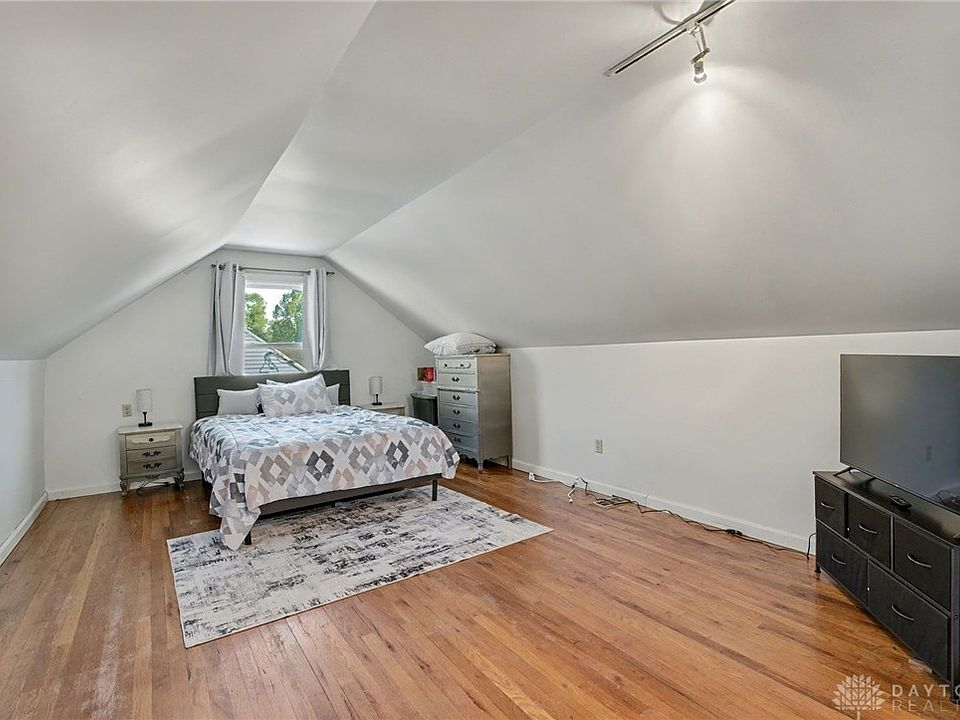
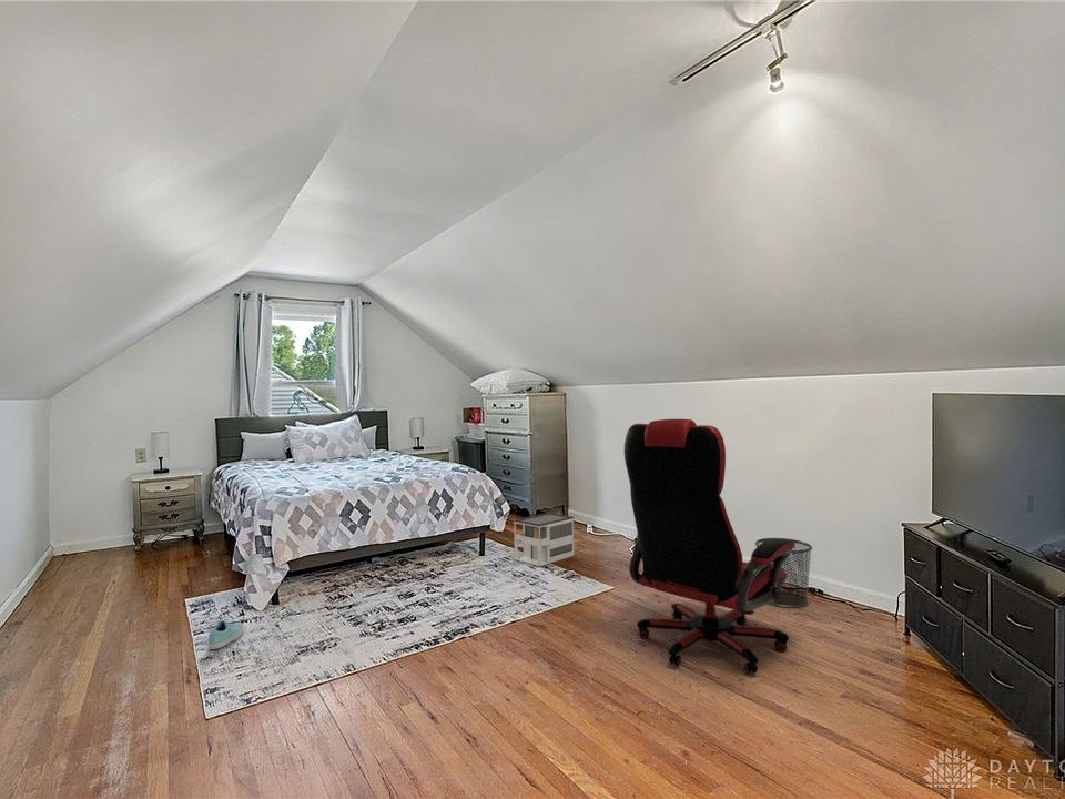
+ waste bin [754,537,813,609]
+ office chair [623,418,795,675]
+ architectural model [513,512,575,567]
+ sneaker [207,619,245,650]
